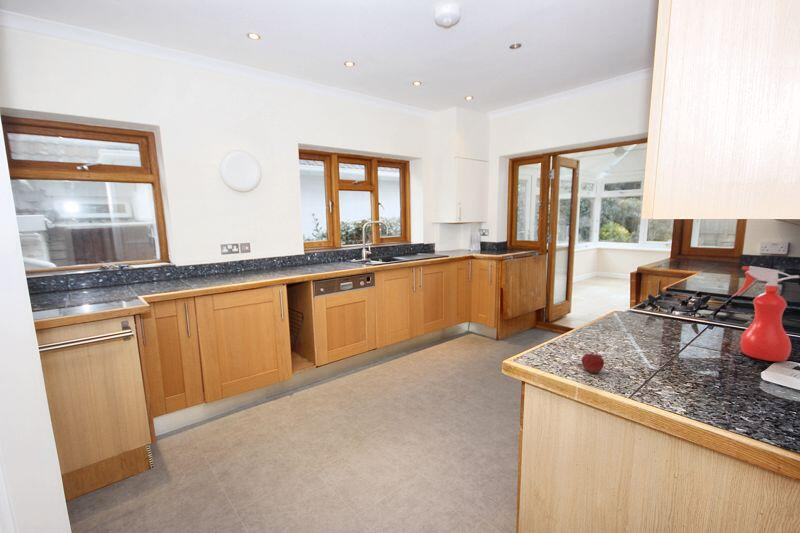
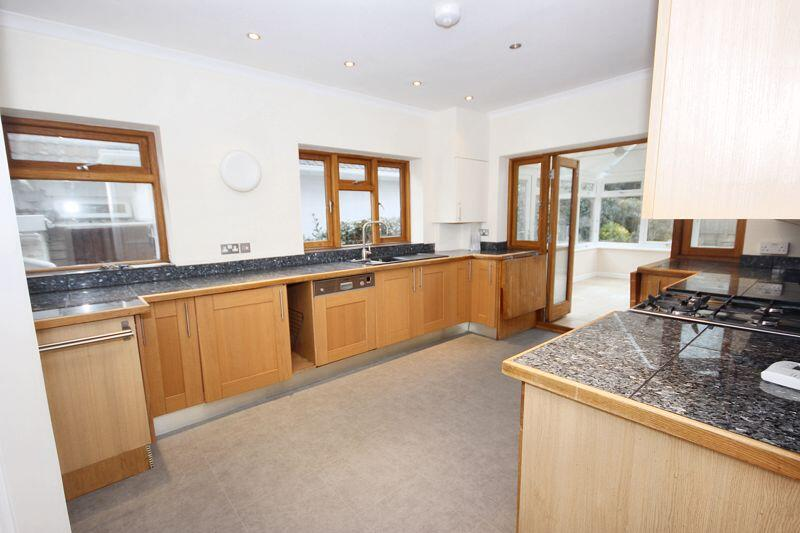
- spray bottle [732,265,800,362]
- fruit [581,353,605,374]
